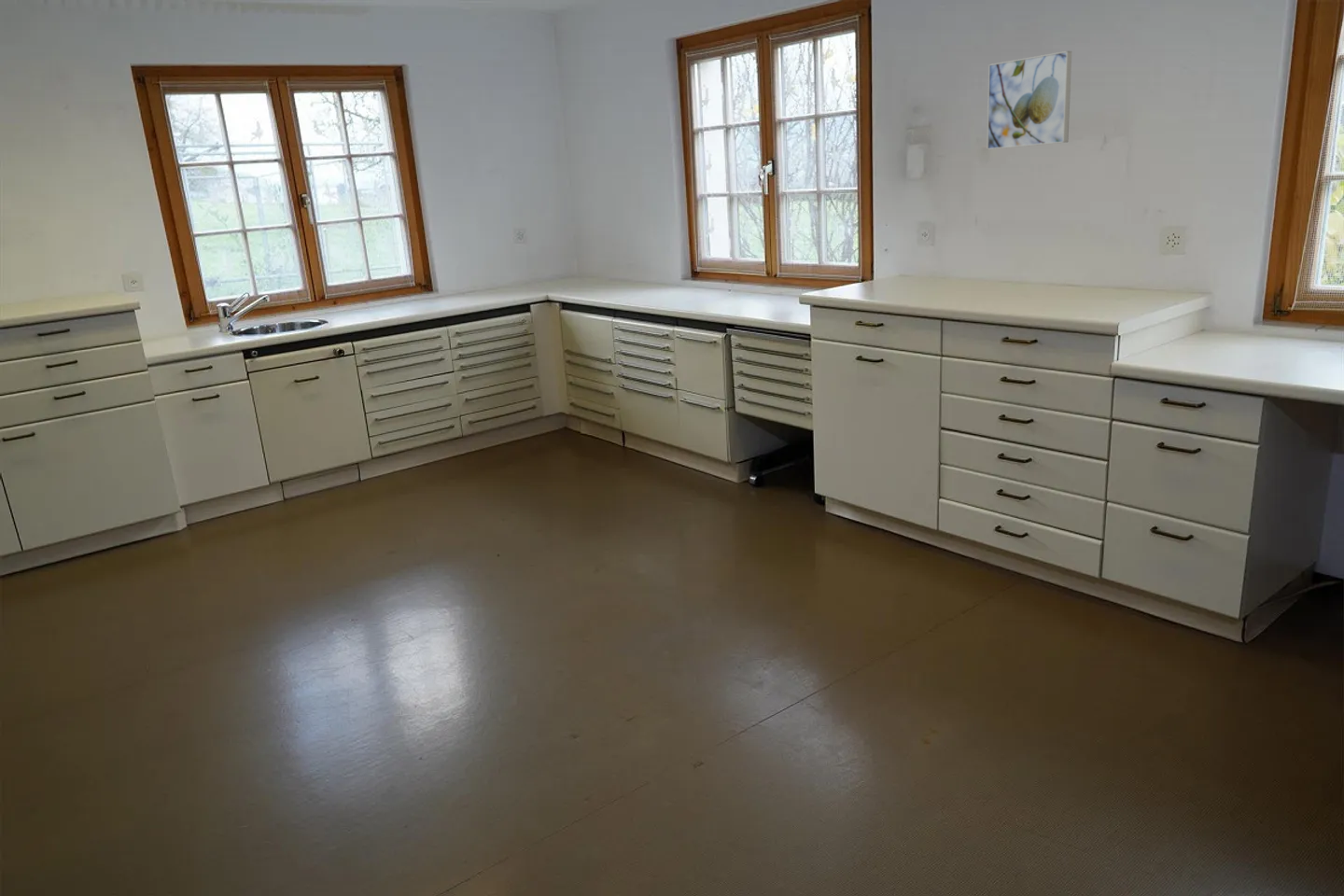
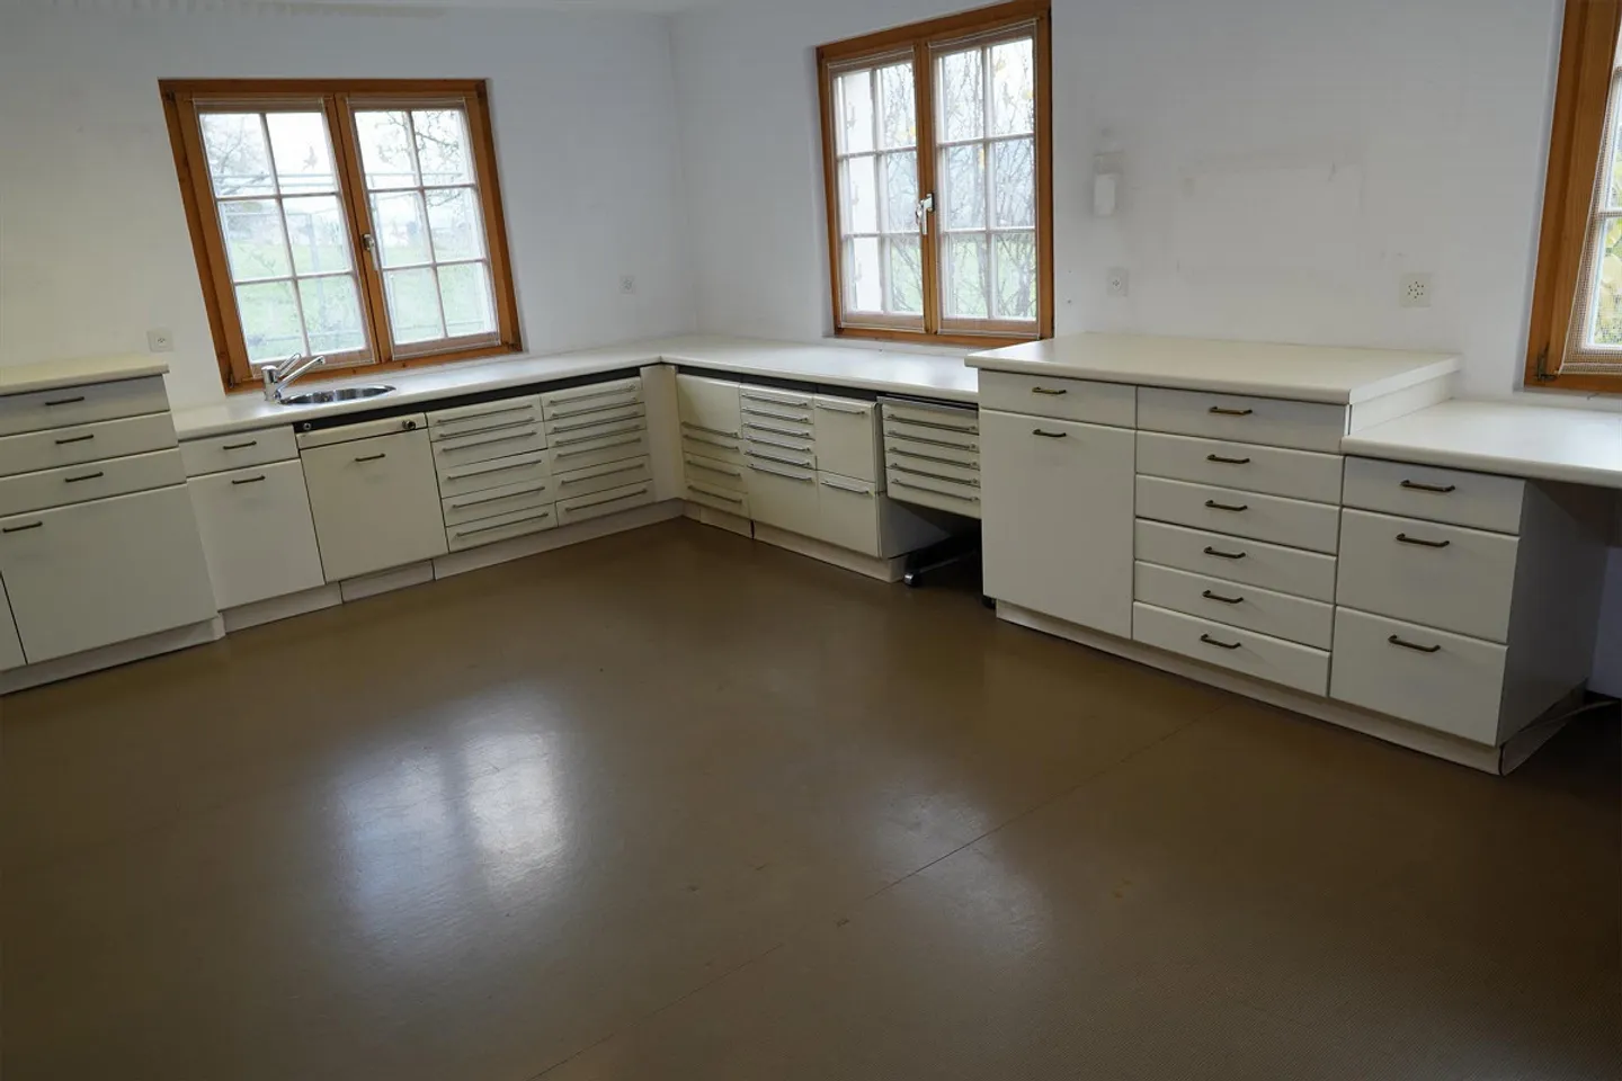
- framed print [987,50,1072,150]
